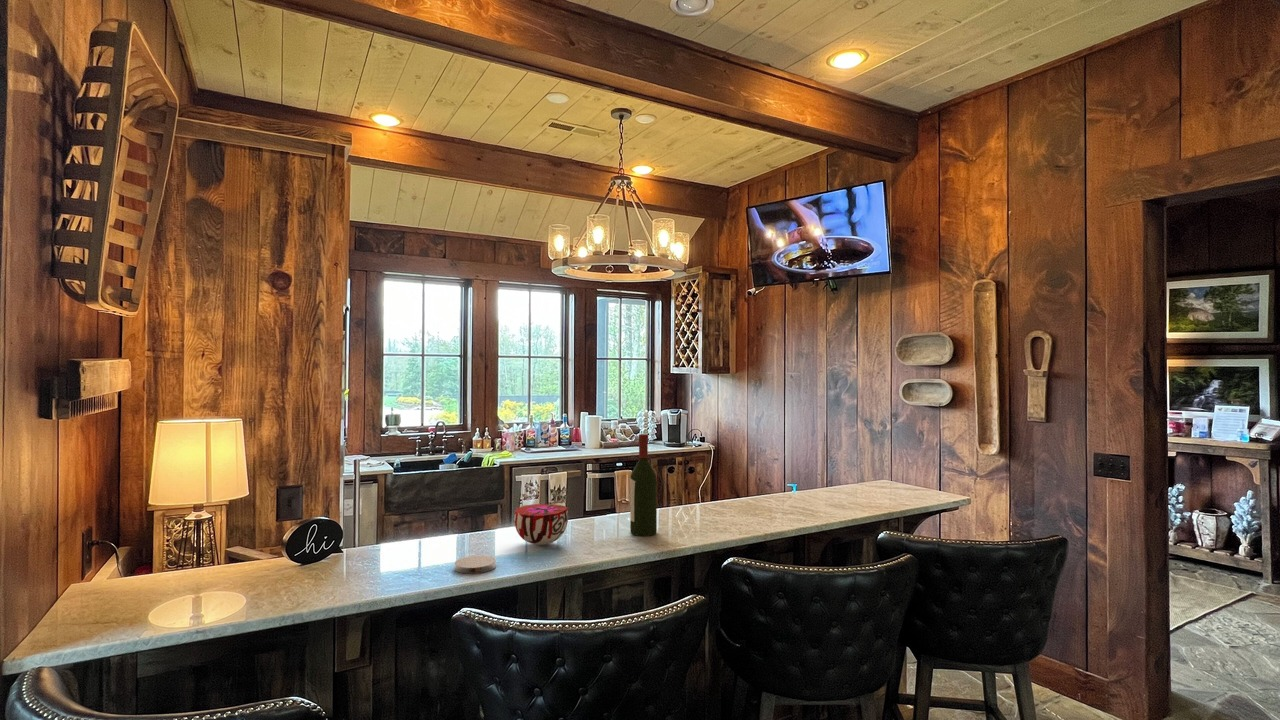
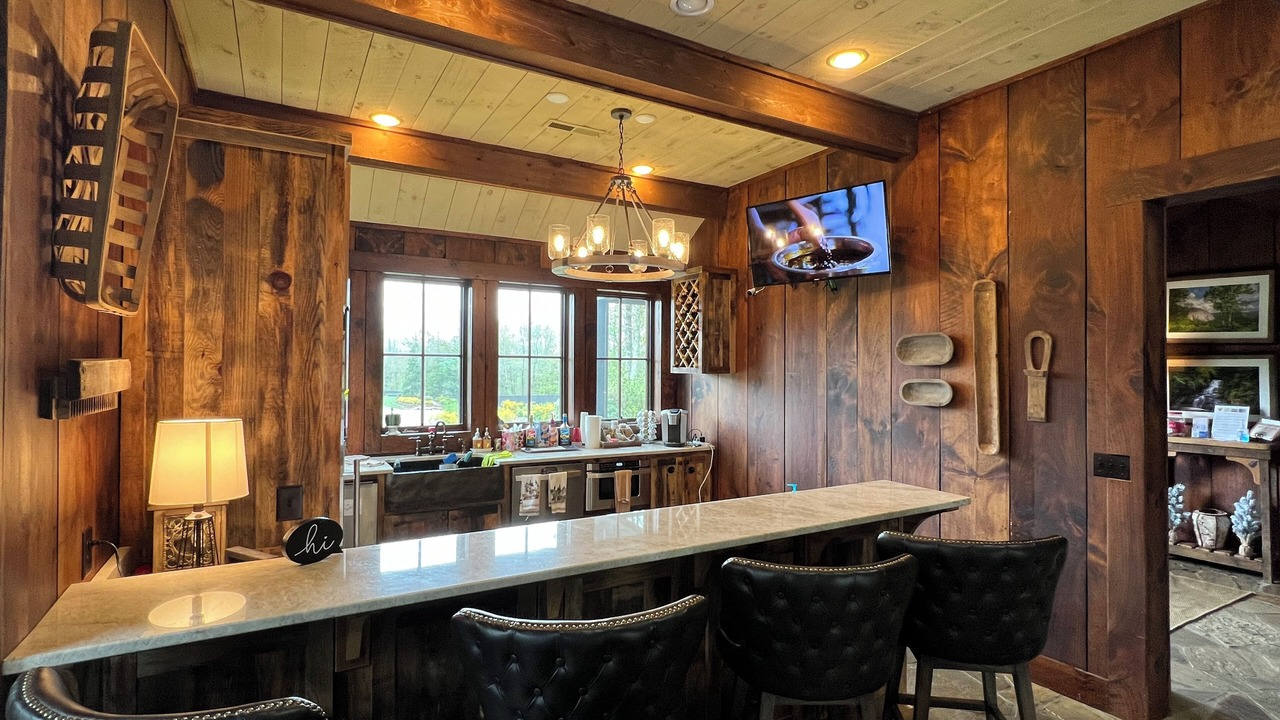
- coaster [454,554,497,575]
- wine bottle [629,433,658,537]
- decorative bowl [513,503,569,546]
